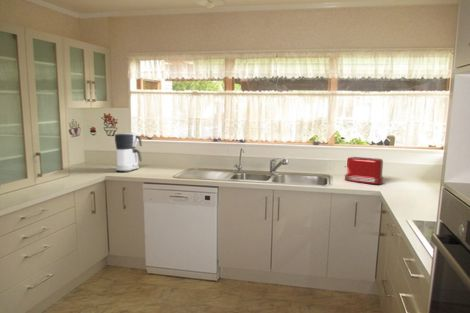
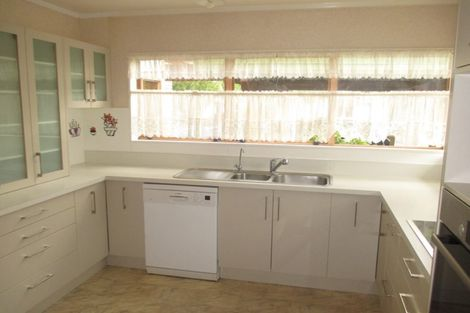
- toaster [343,156,384,185]
- coffee maker [114,132,143,173]
